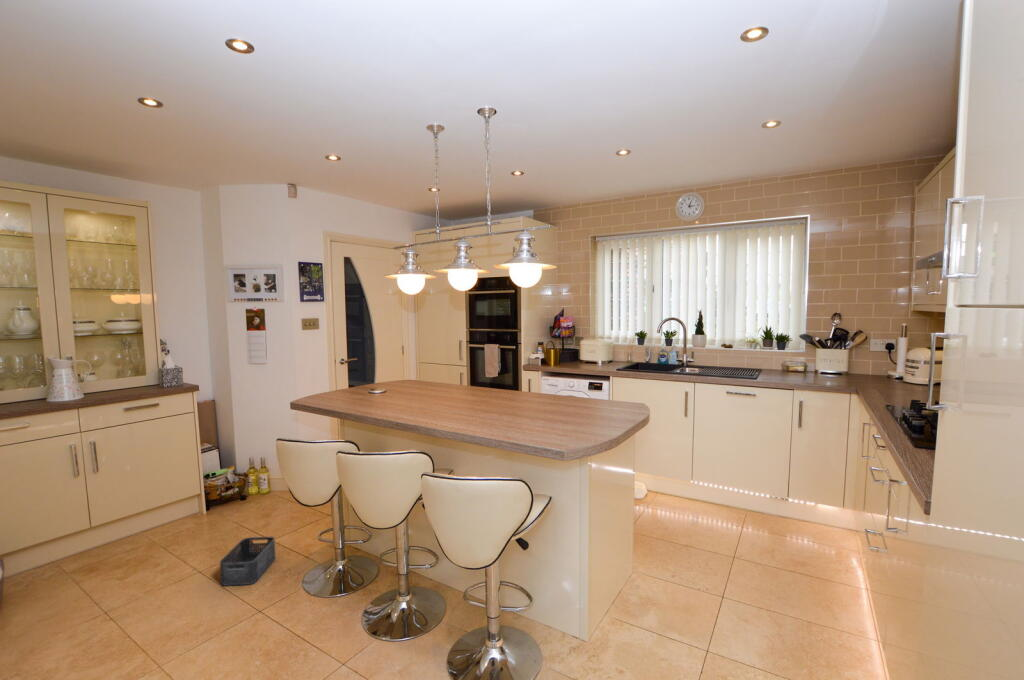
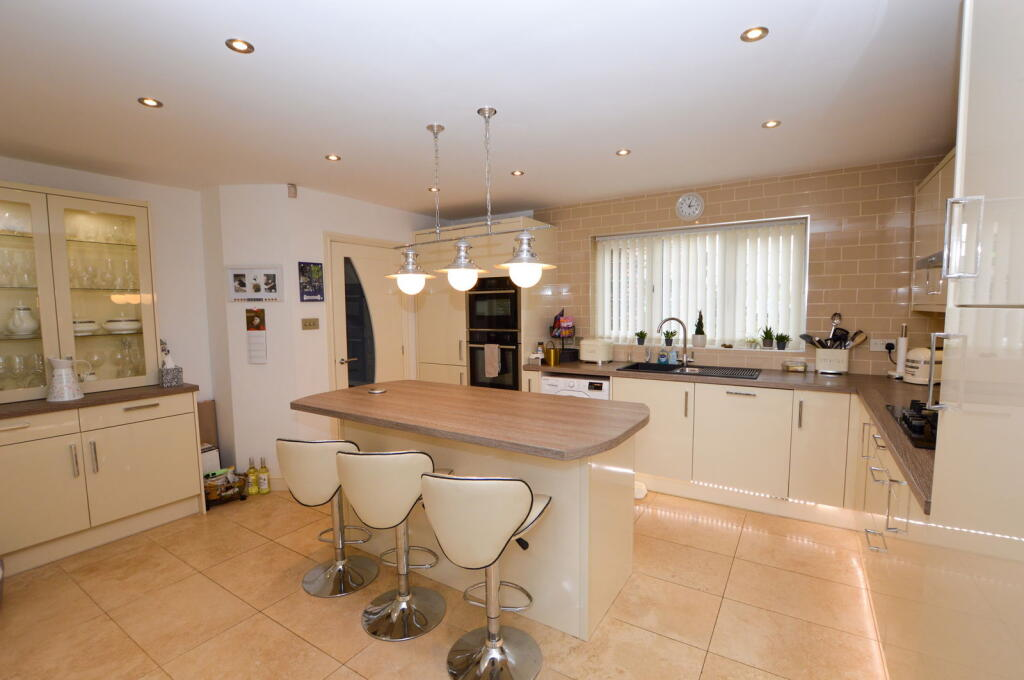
- storage bin [219,536,276,587]
